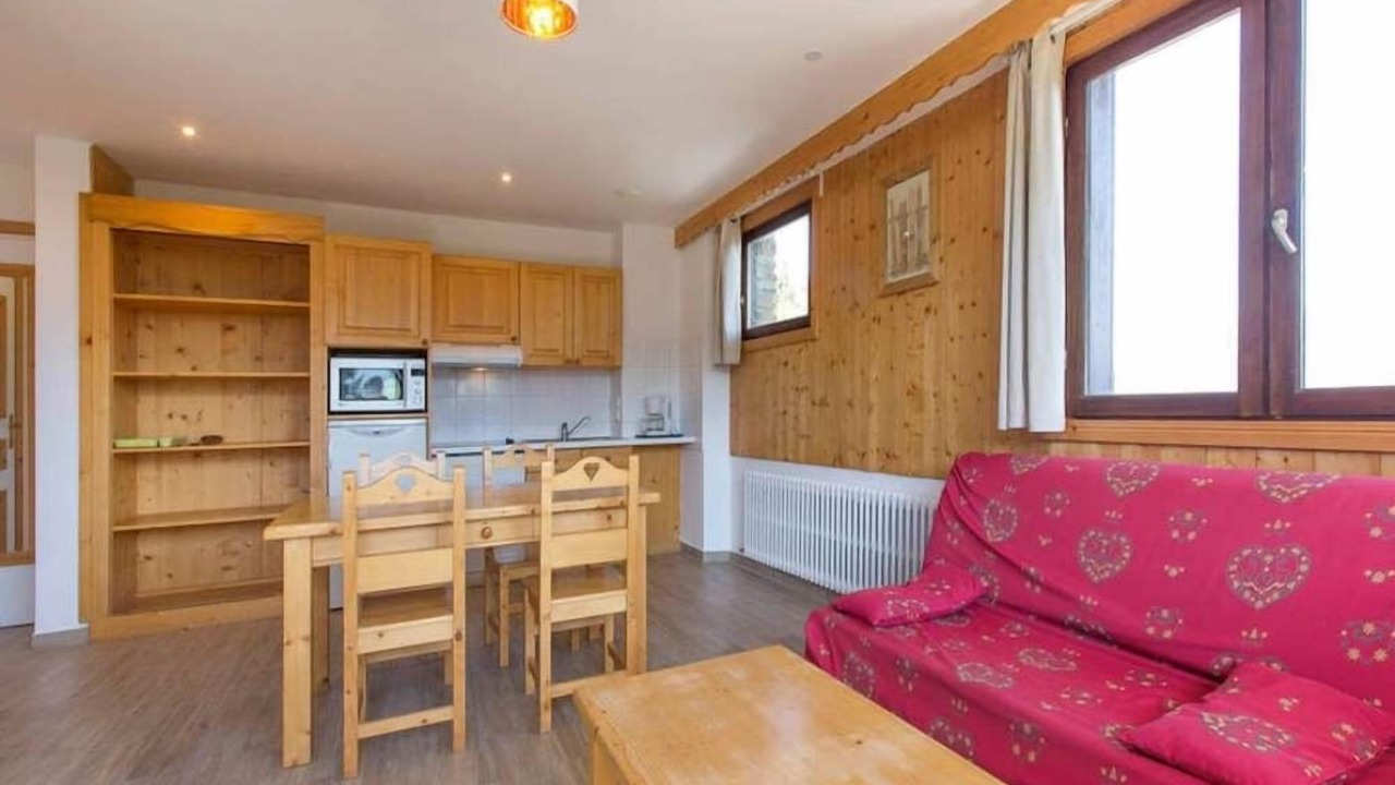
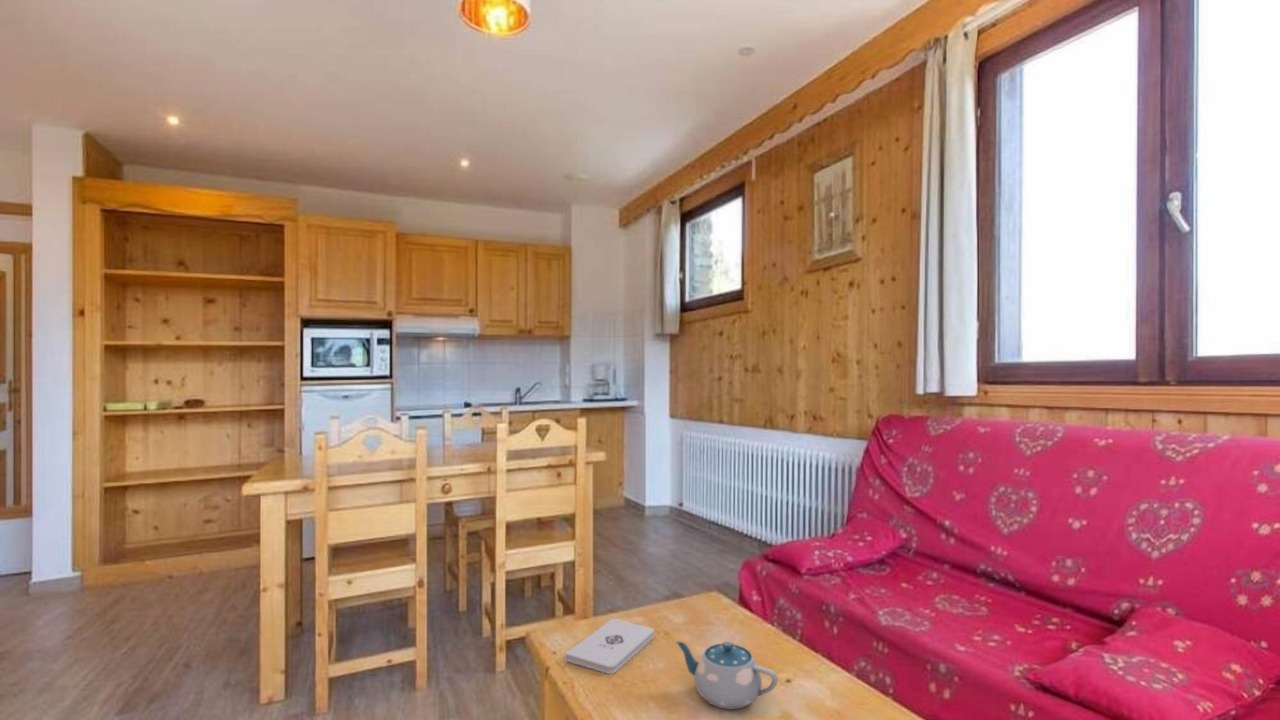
+ chinaware [675,640,779,711]
+ notepad [564,617,655,675]
